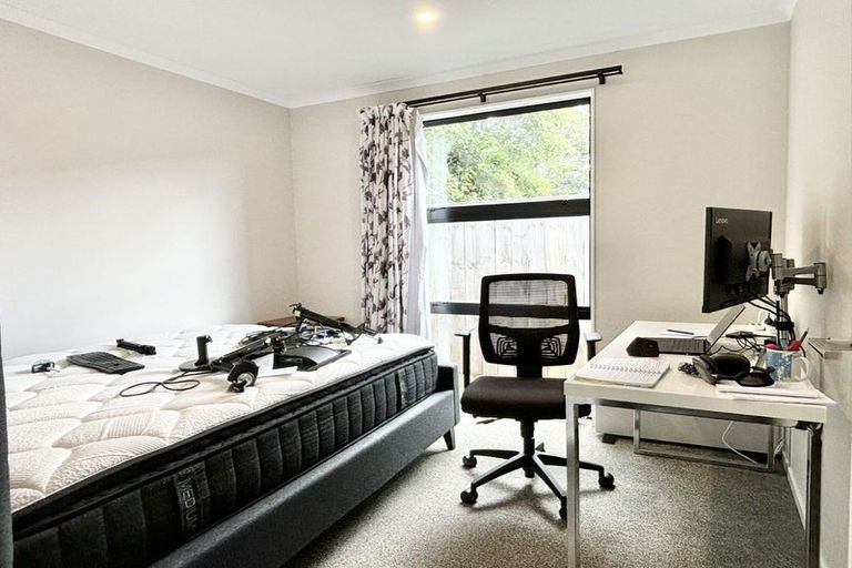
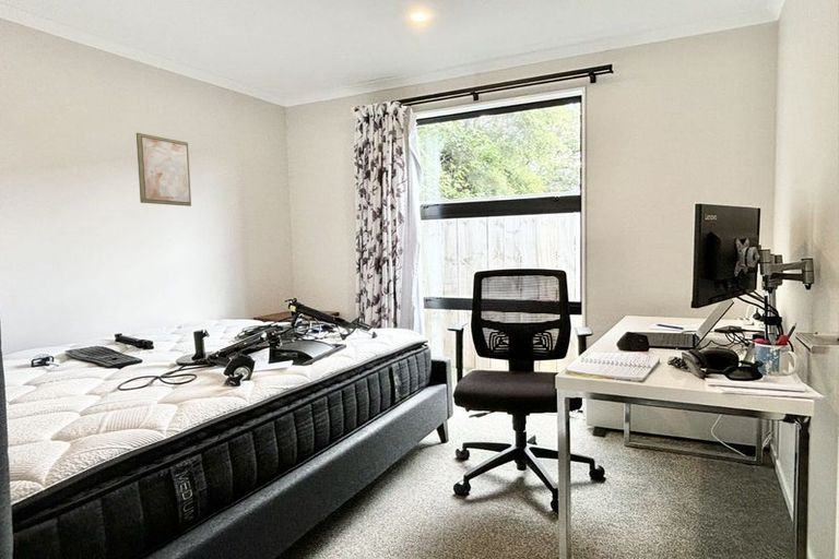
+ wall art [135,132,192,207]
